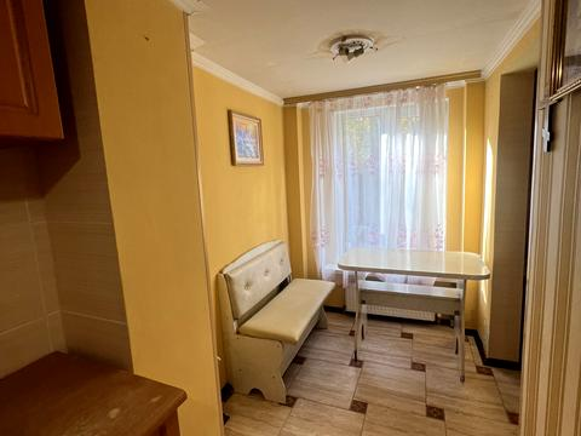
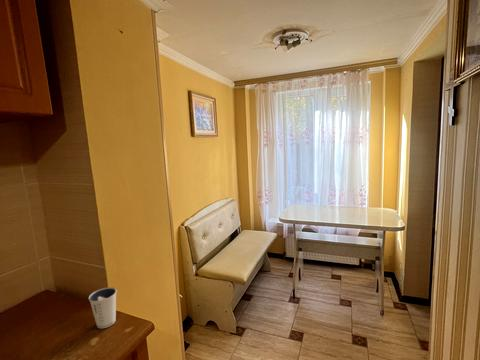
+ dixie cup [88,286,118,329]
